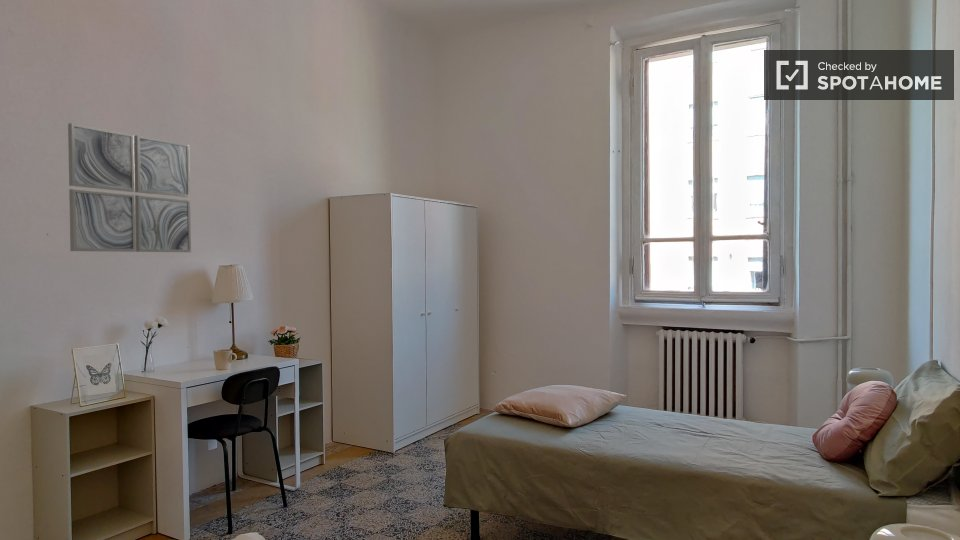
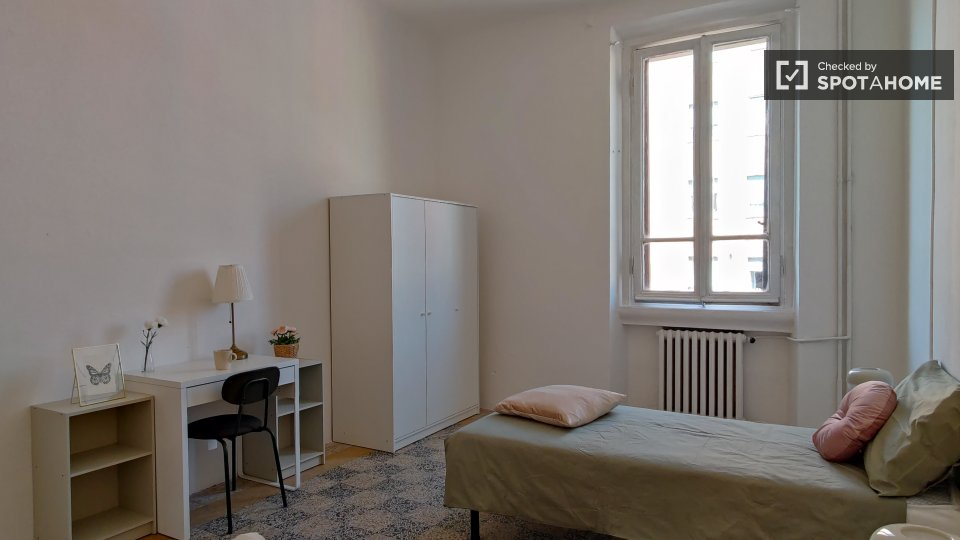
- wall art [67,122,192,253]
